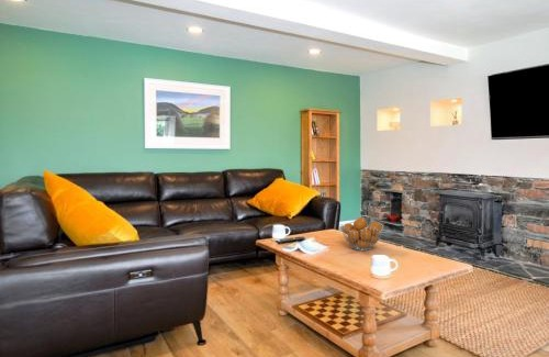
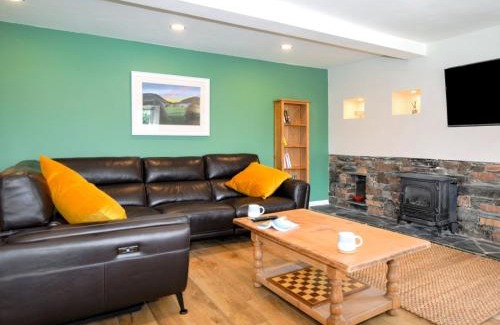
- fruit basket [340,216,384,252]
